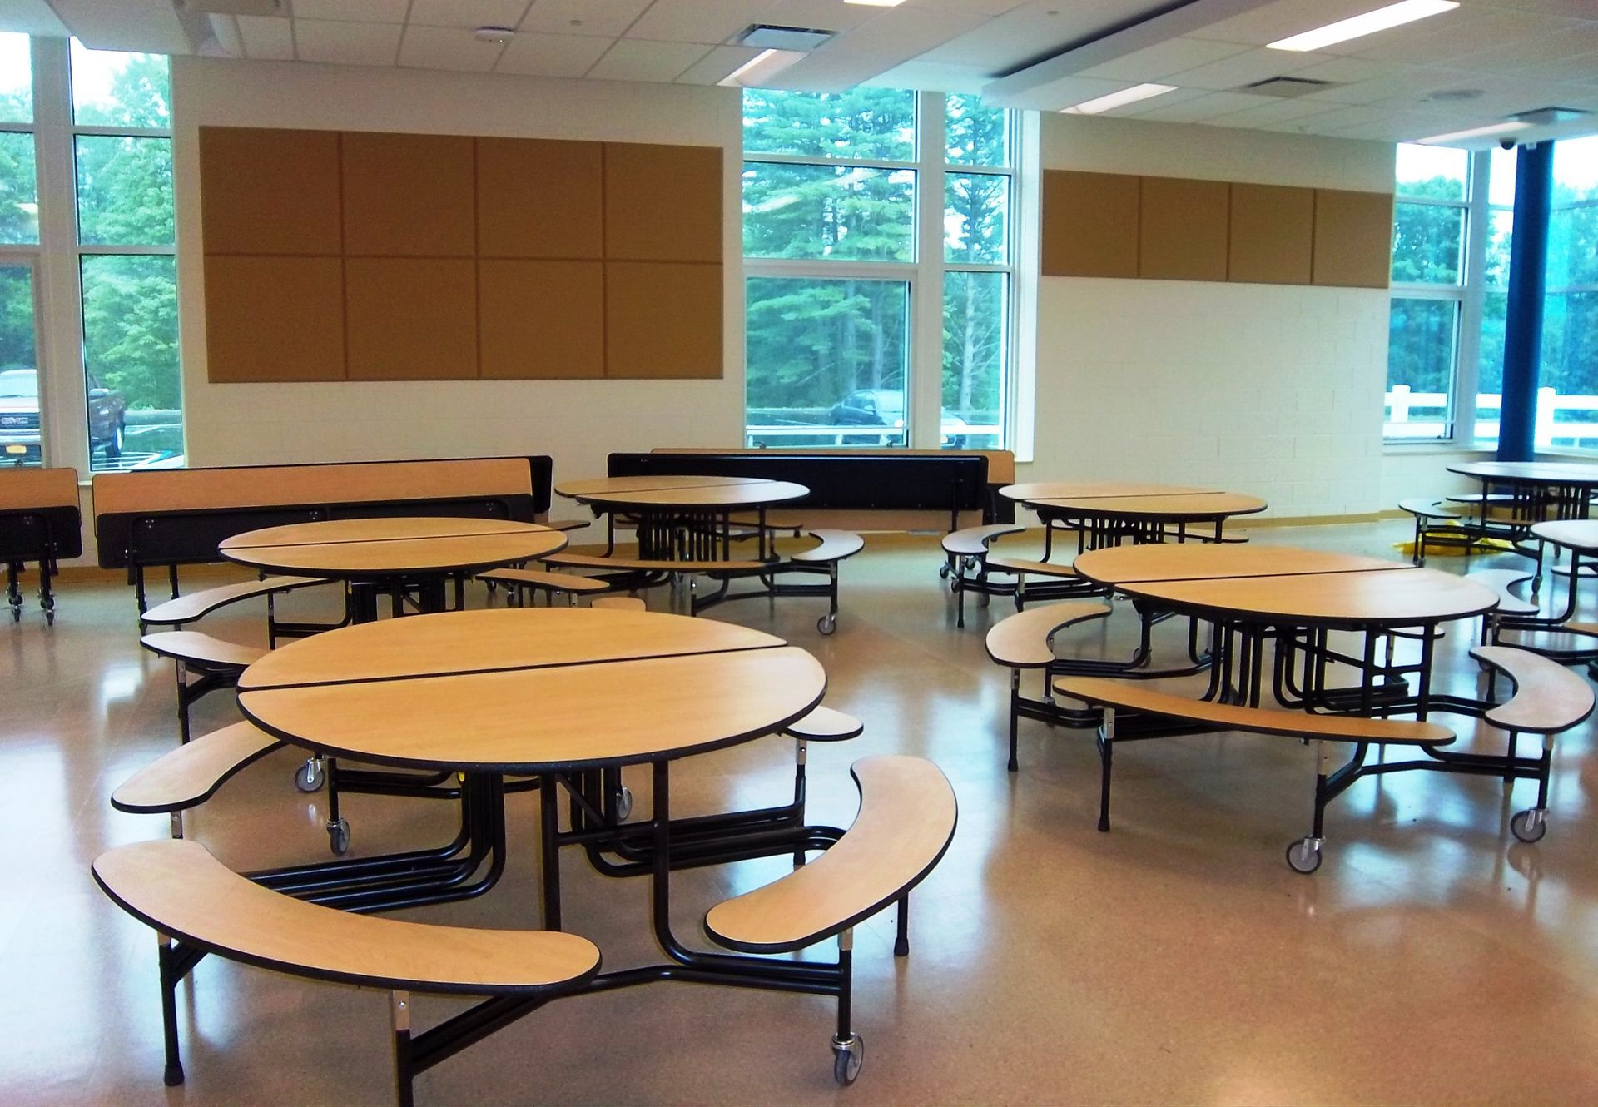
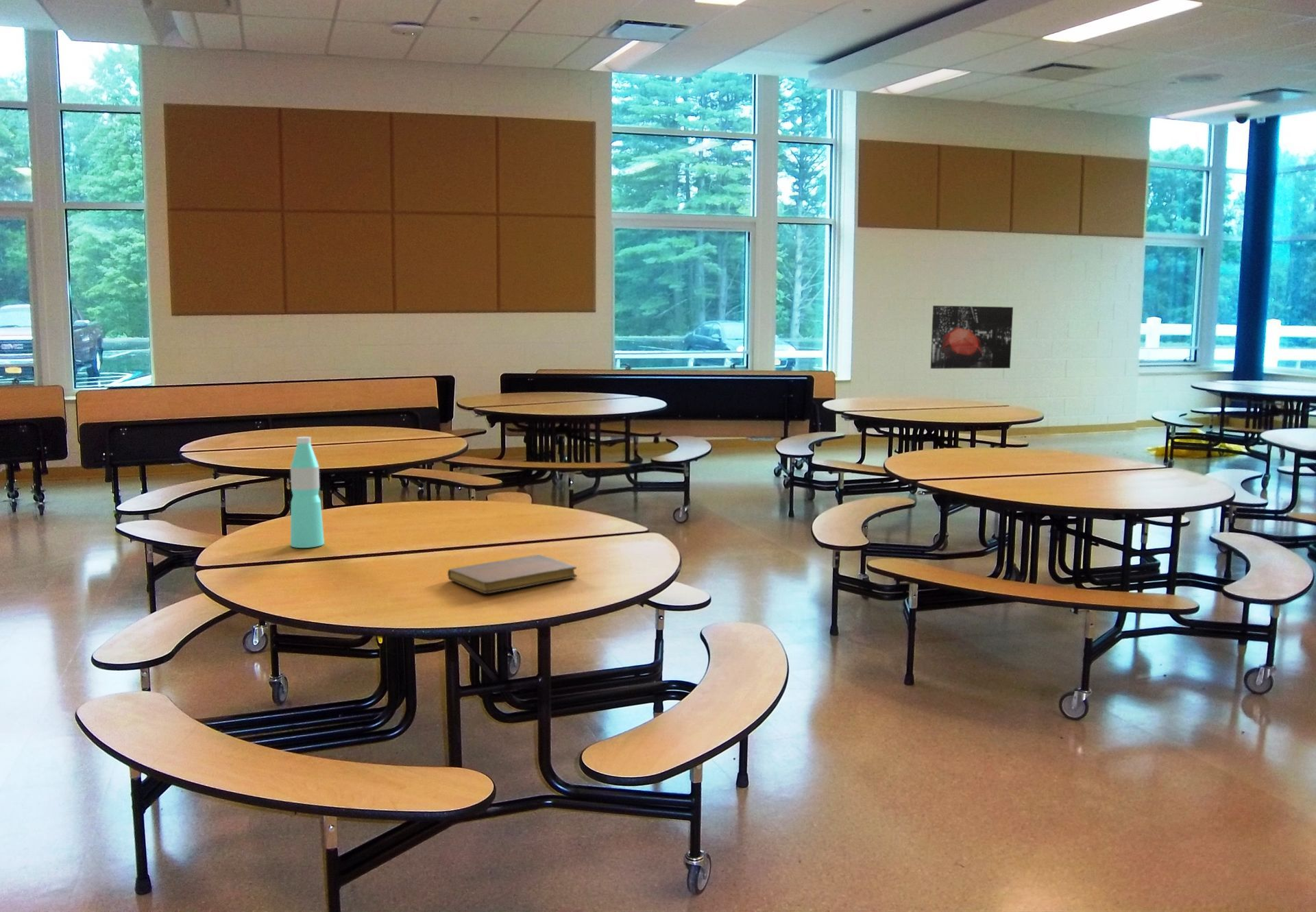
+ water bottle [290,436,325,549]
+ wall art [930,305,1014,370]
+ notebook [447,554,578,595]
